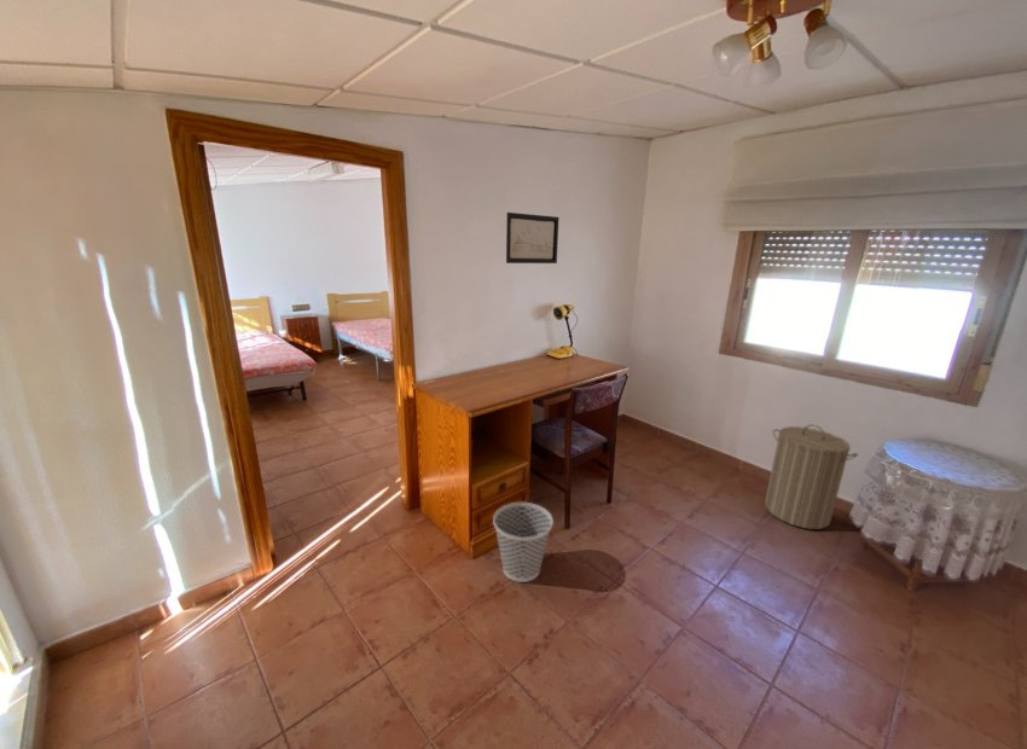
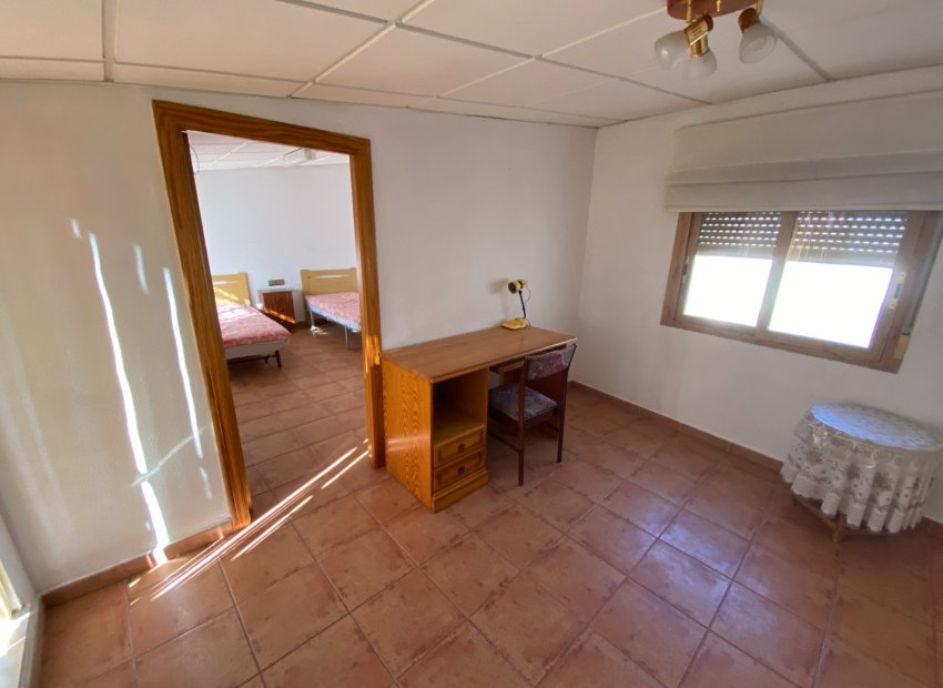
- wastebasket [492,501,555,583]
- laundry hamper [764,424,859,530]
- wall art [505,211,561,265]
